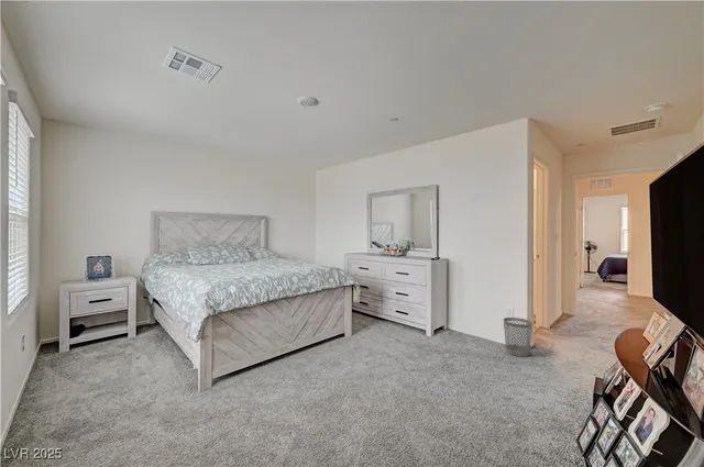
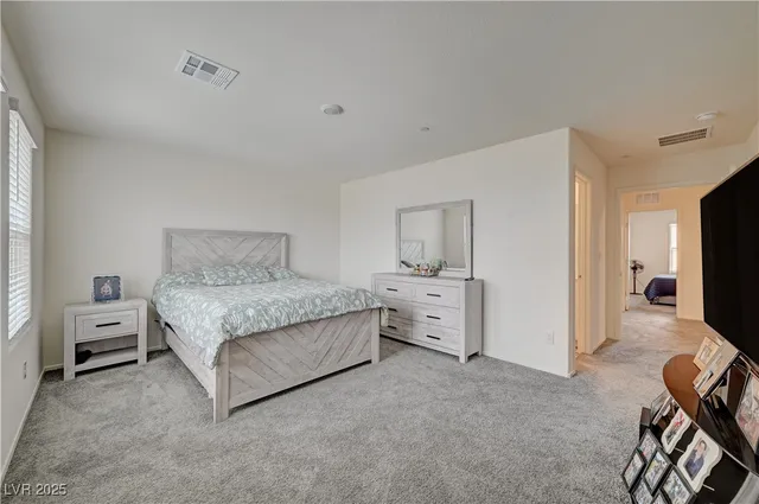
- wastebasket [503,316,534,357]
